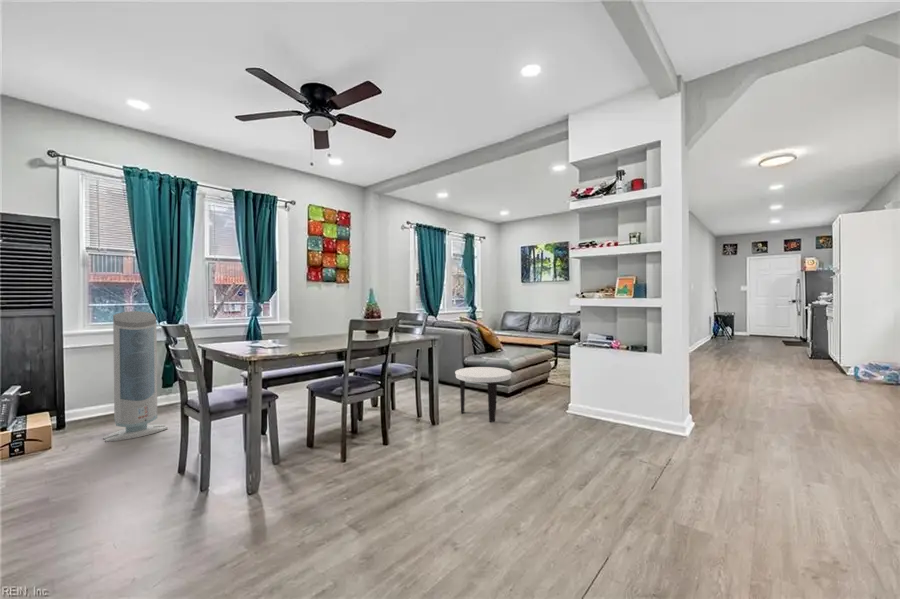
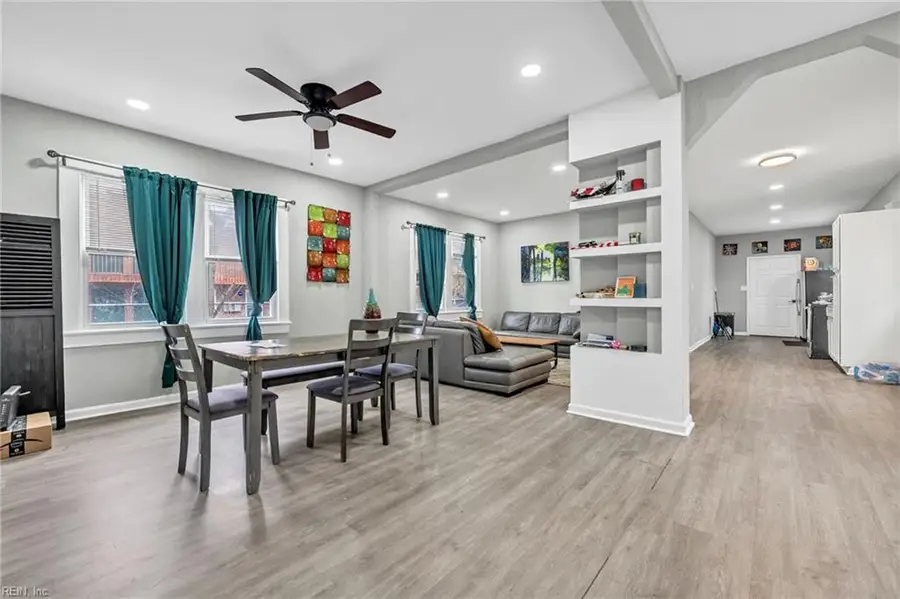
- side table [454,366,513,423]
- air purifier [102,310,169,443]
